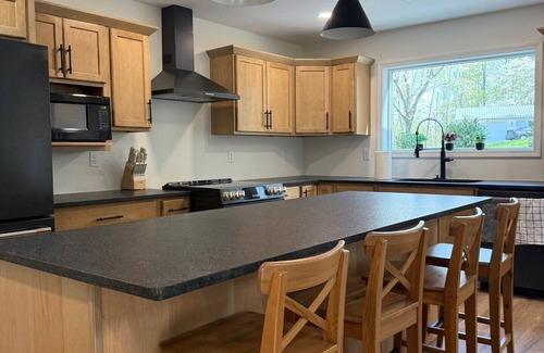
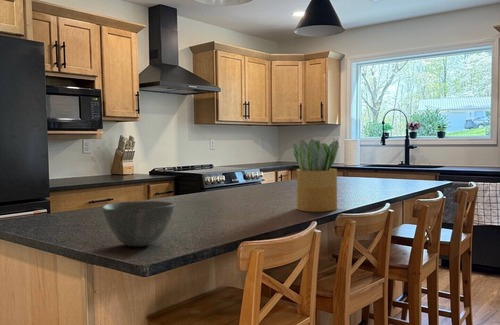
+ bowl [101,200,176,247]
+ potted plant [293,138,340,213]
